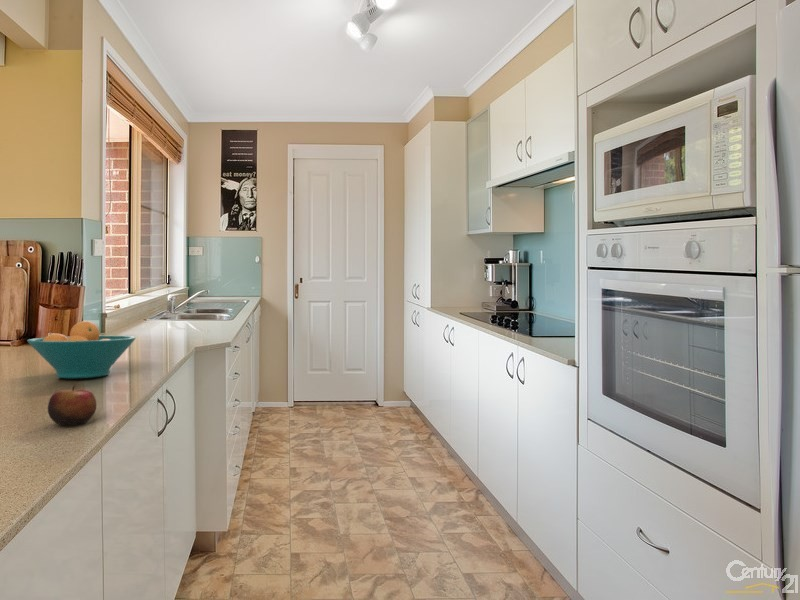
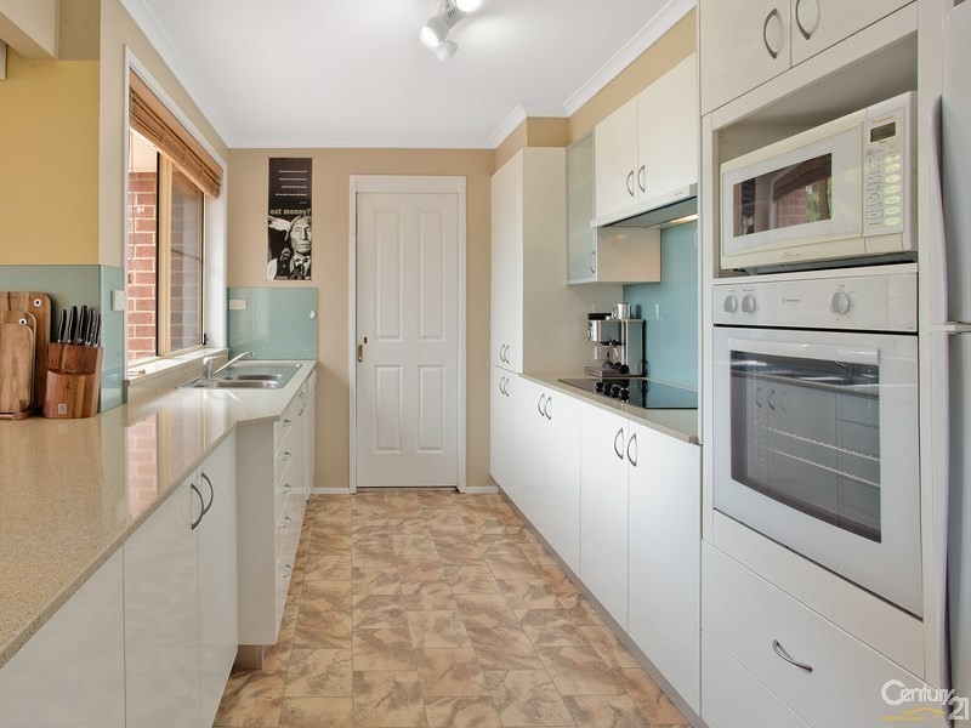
- fruit bowl [26,320,137,379]
- apple [47,385,97,426]
